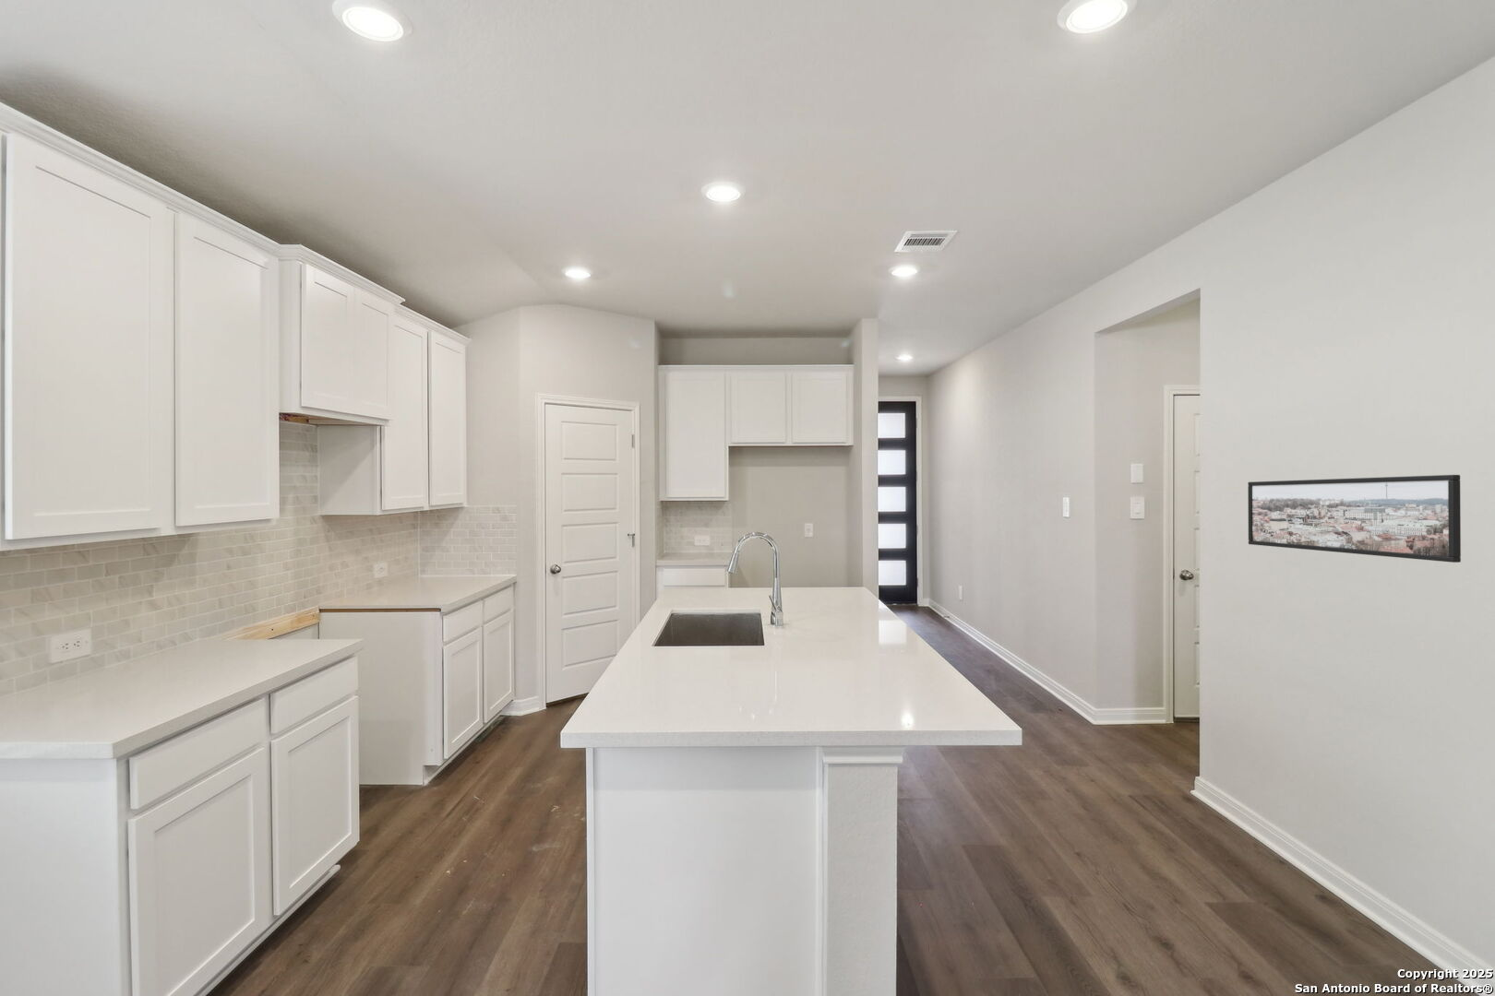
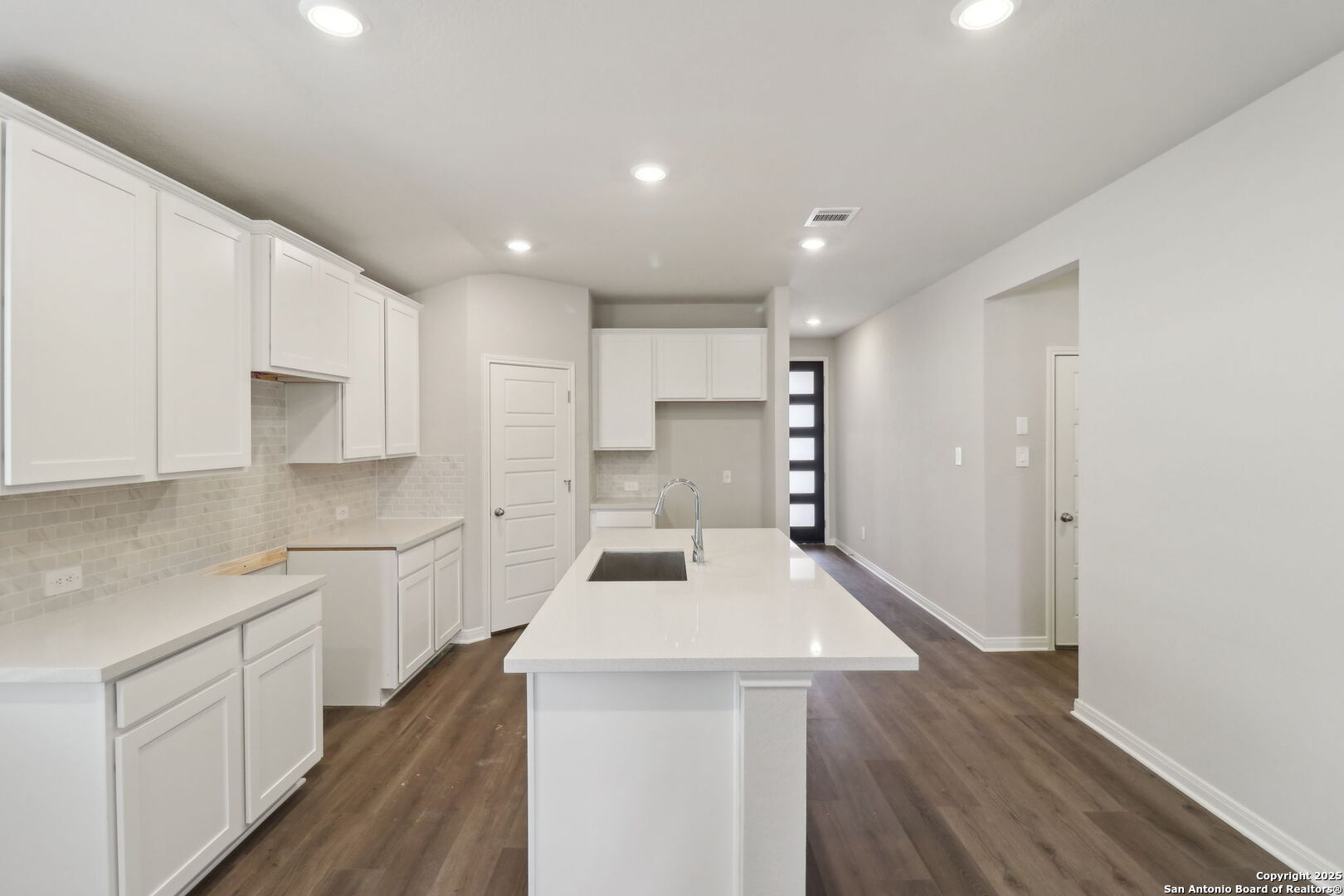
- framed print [1247,474,1462,564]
